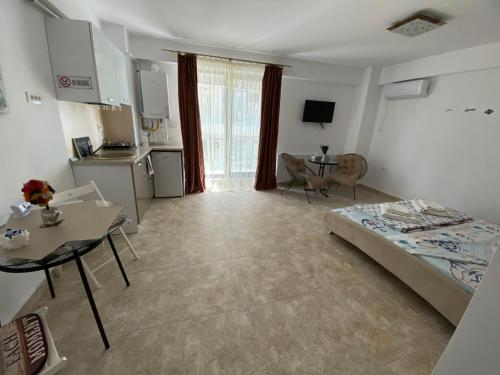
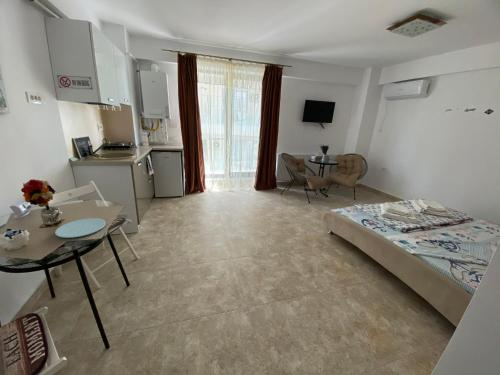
+ paper plate [54,217,107,239]
